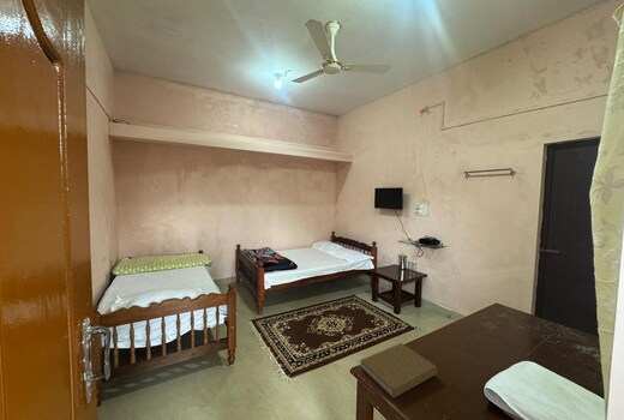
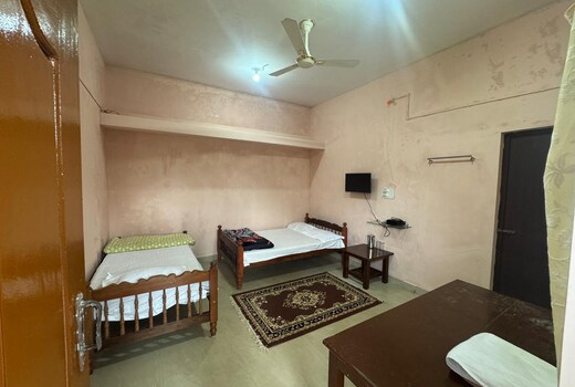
- book [359,342,438,400]
